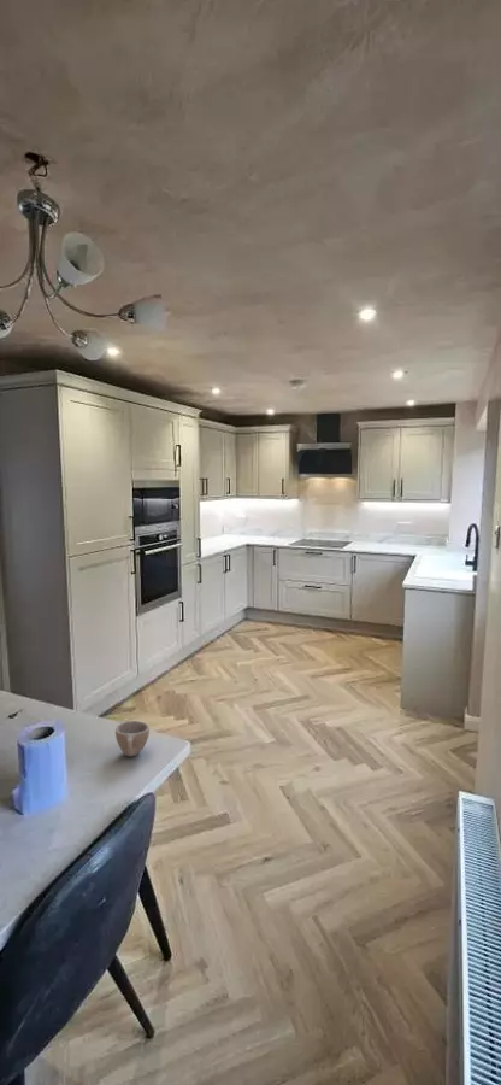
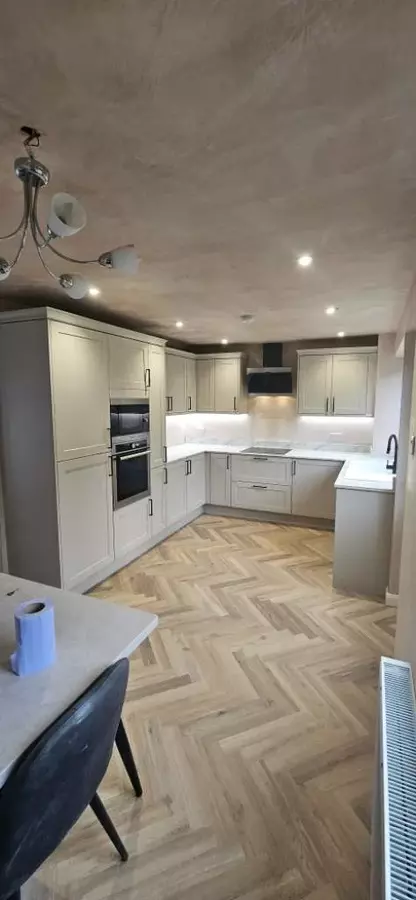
- cup [114,720,151,757]
